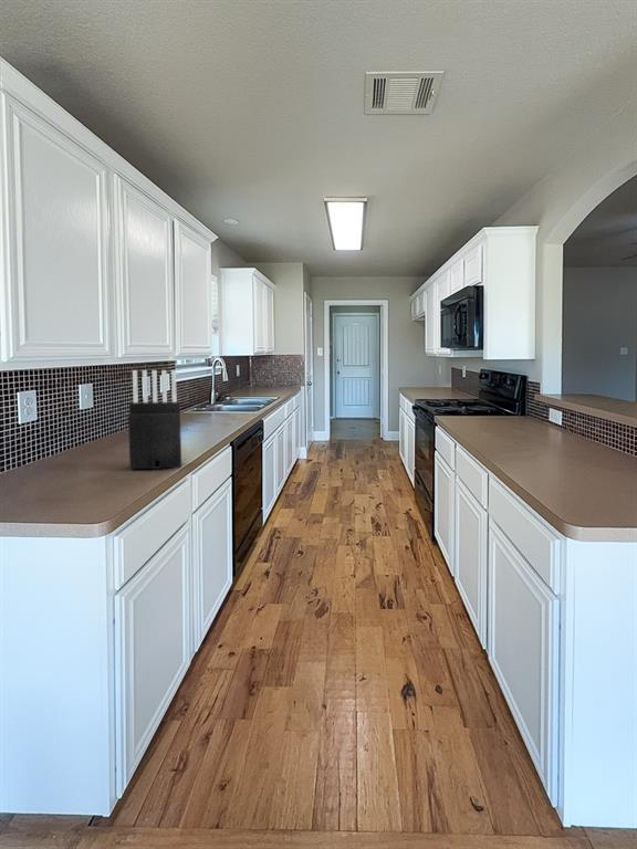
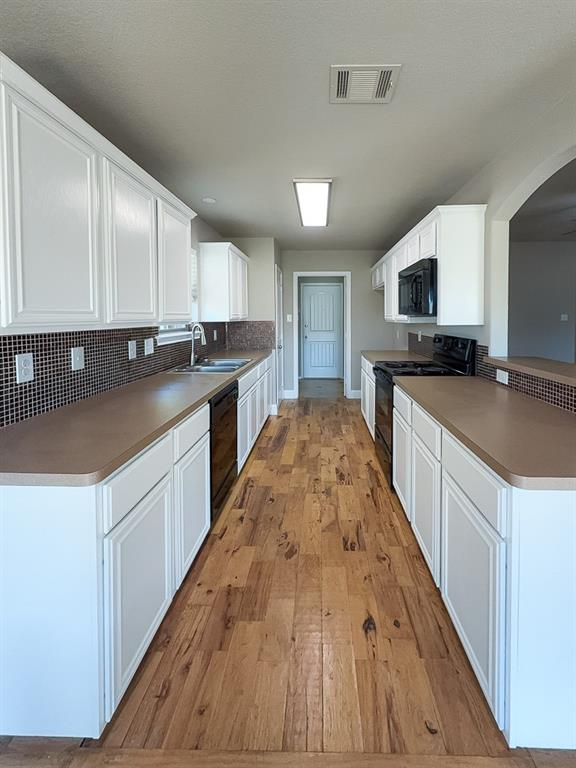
- knife block [127,369,182,471]
